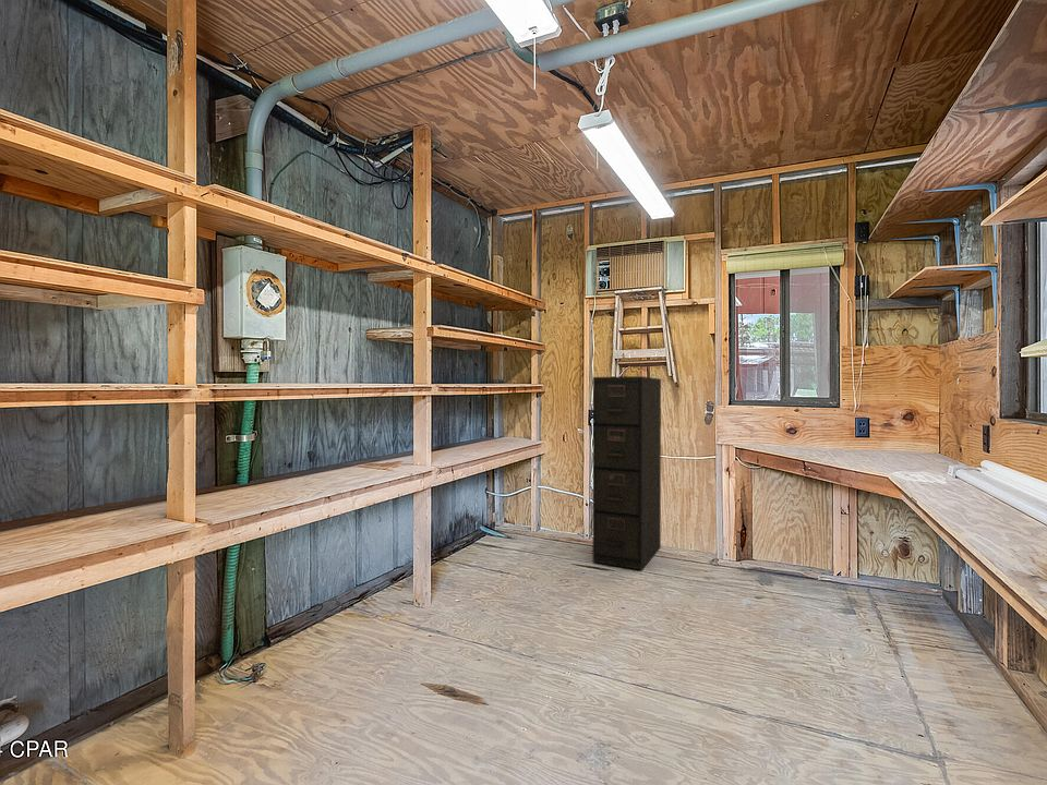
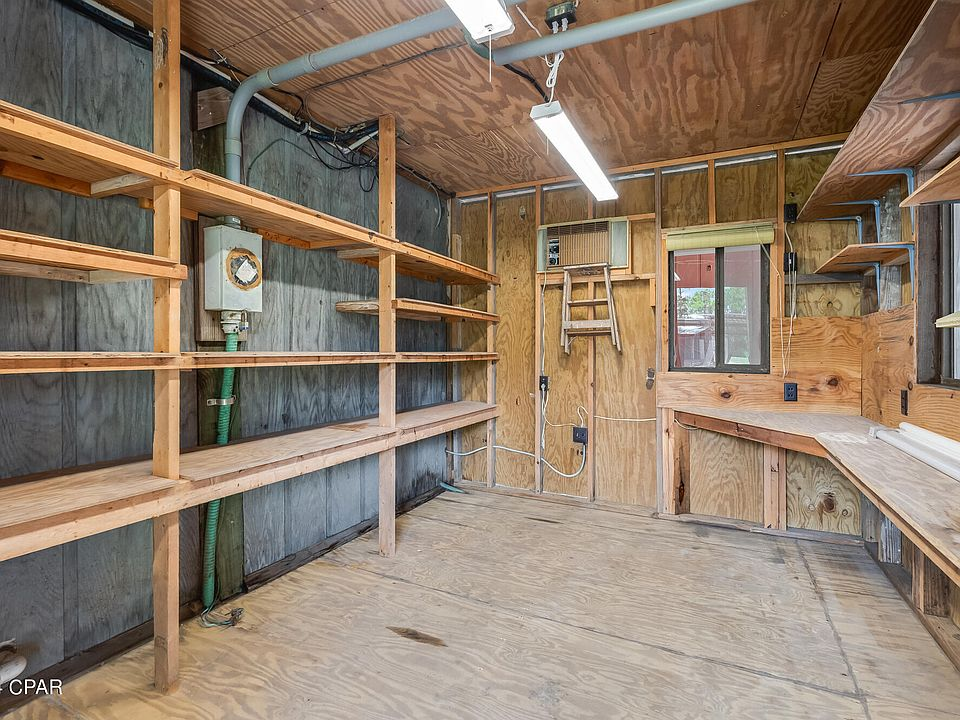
- filing cabinet [591,375,662,570]
